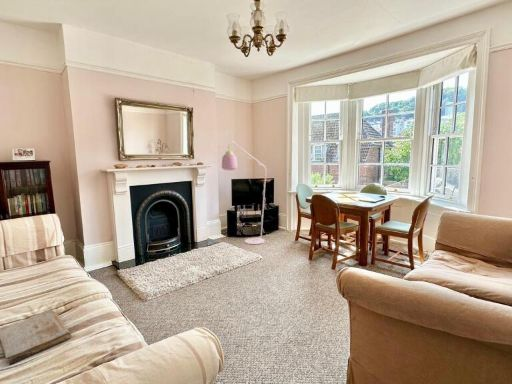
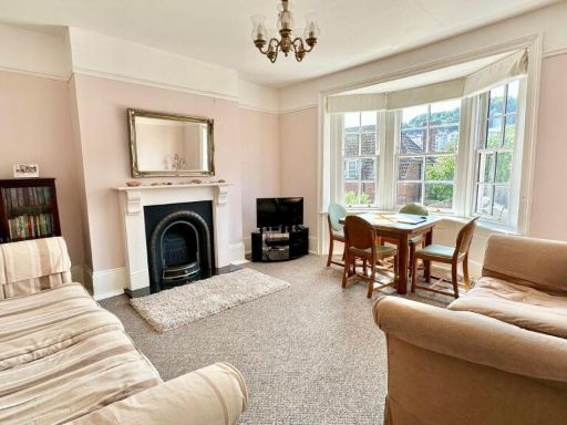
- book [0,309,72,366]
- floor lamp [221,141,292,245]
